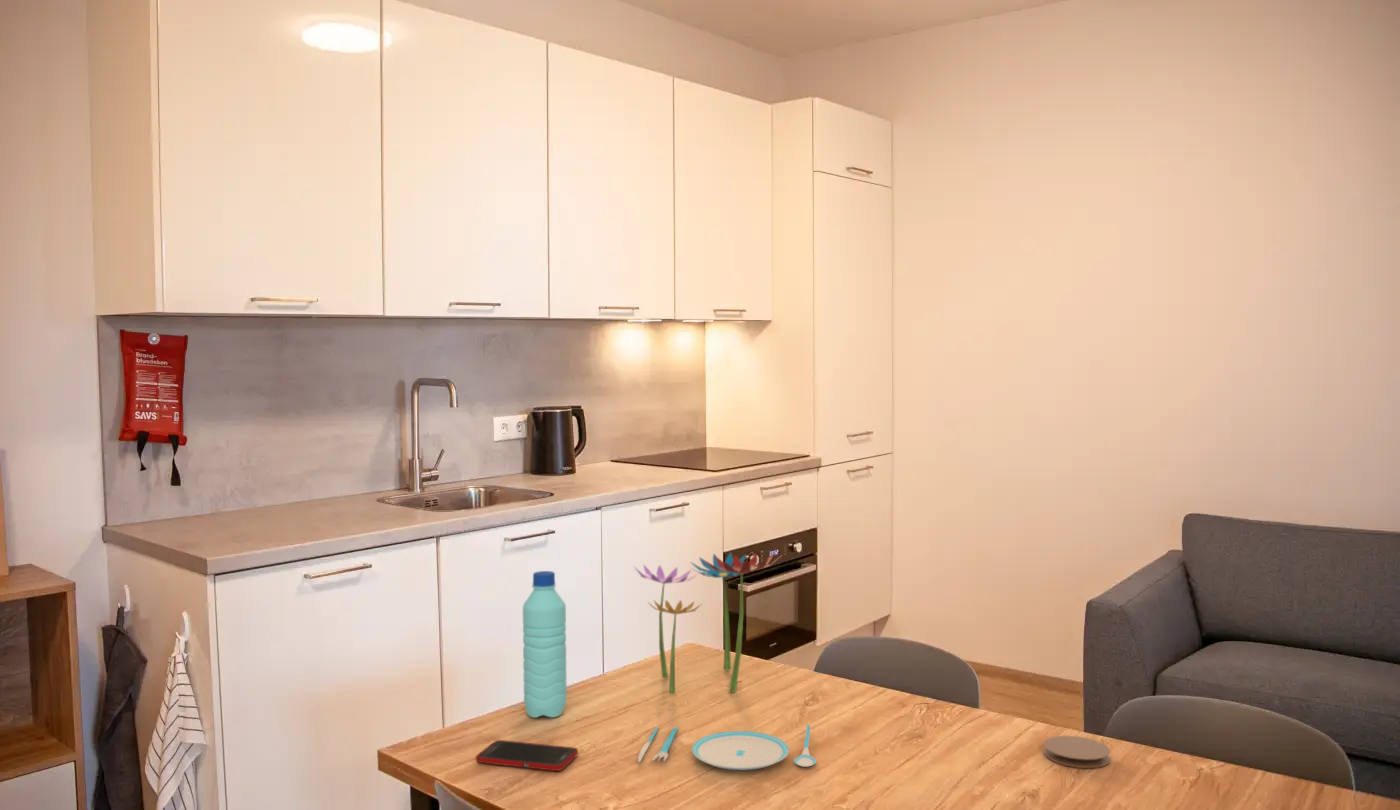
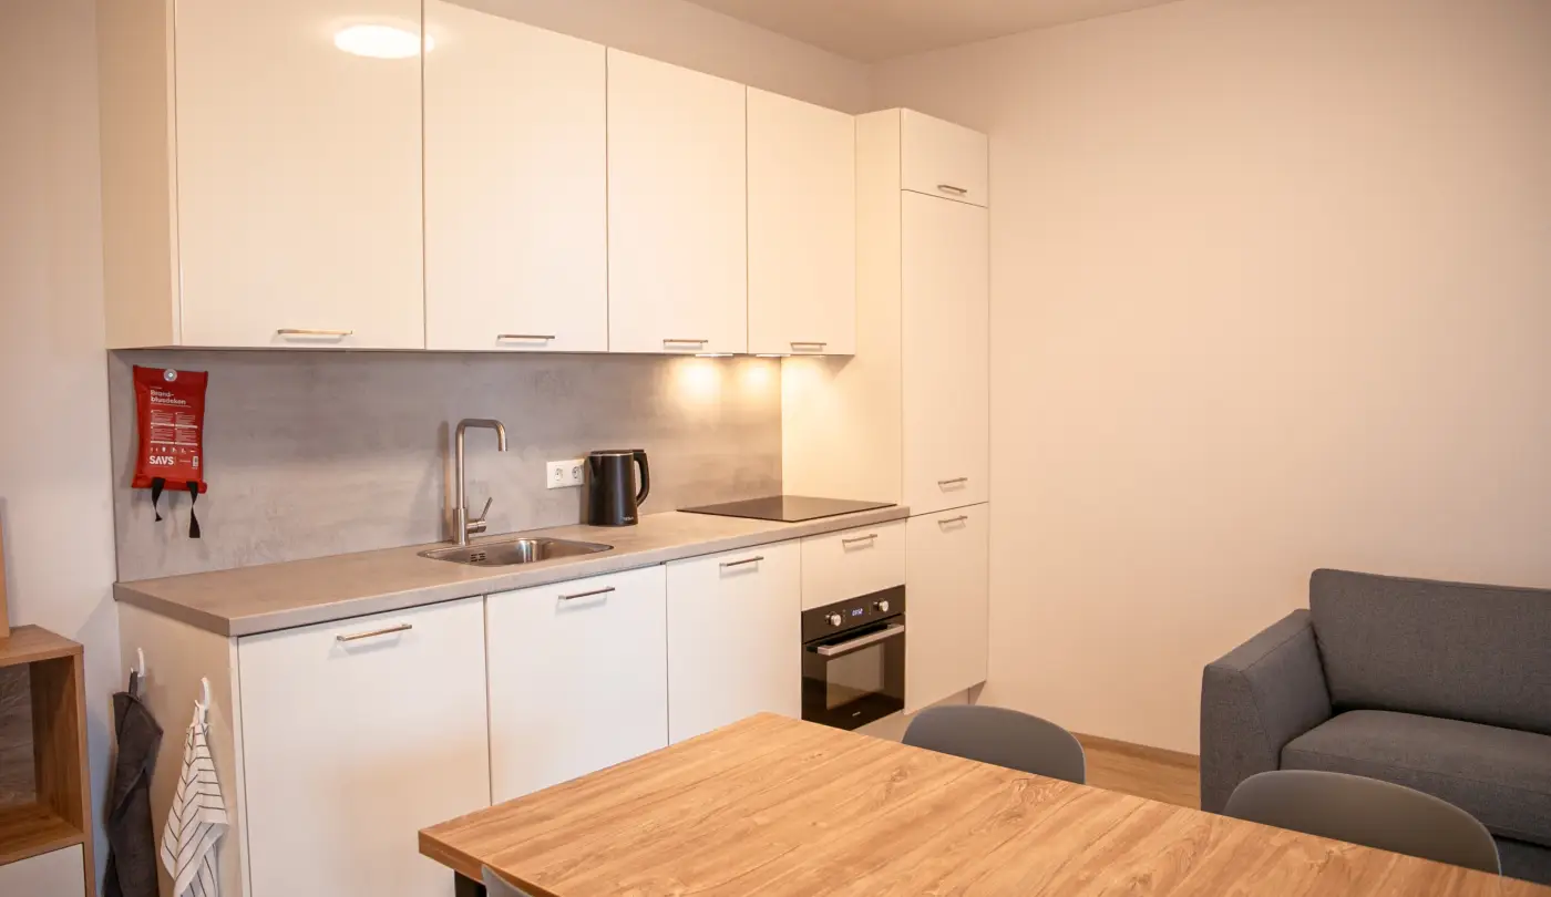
- water bottle [522,570,568,719]
- plate [637,724,817,771]
- cell phone [475,739,579,772]
- flower [630,552,782,696]
- coaster [1043,735,1111,769]
